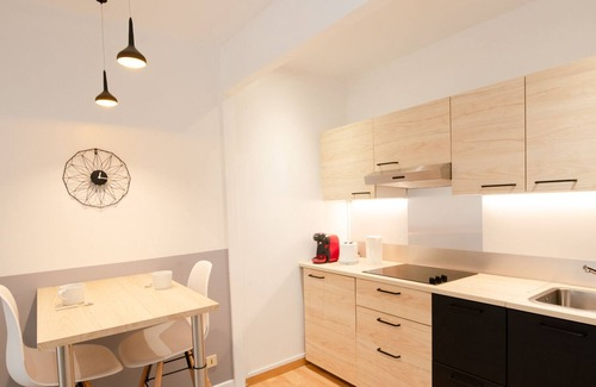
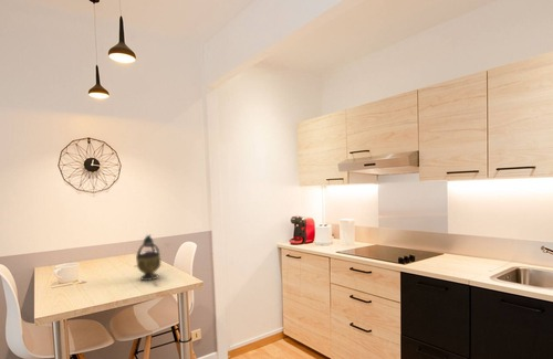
+ teapot [135,233,161,282]
